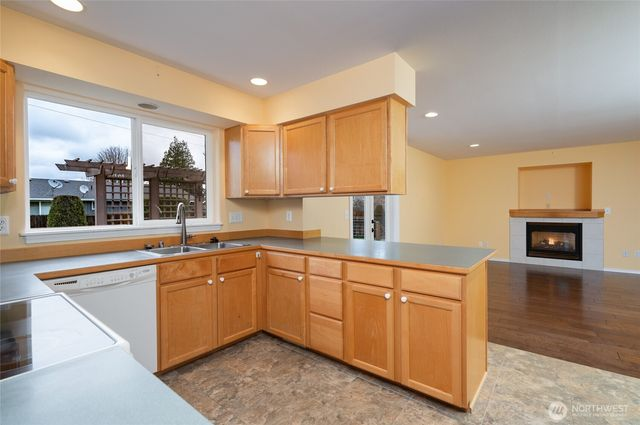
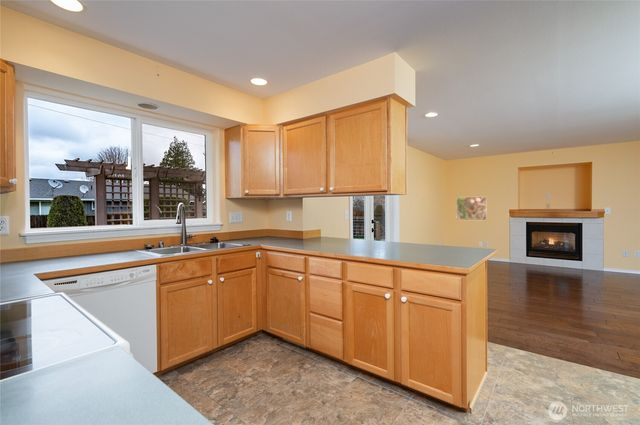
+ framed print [455,196,488,221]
